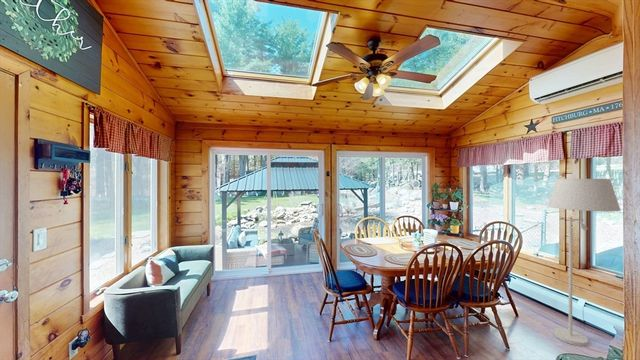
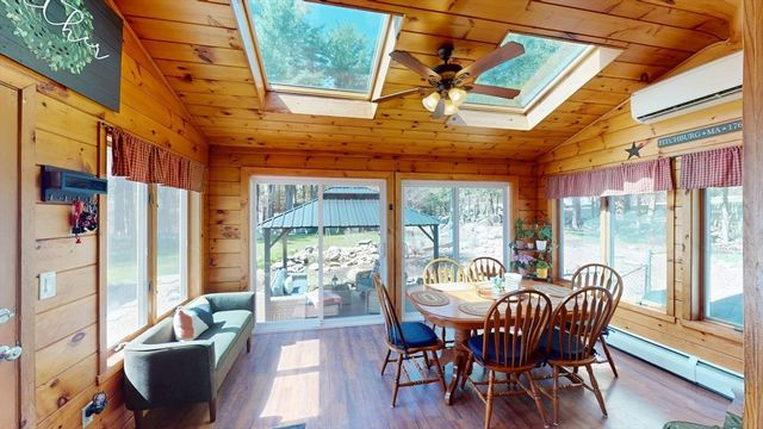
- floor lamp [547,178,621,347]
